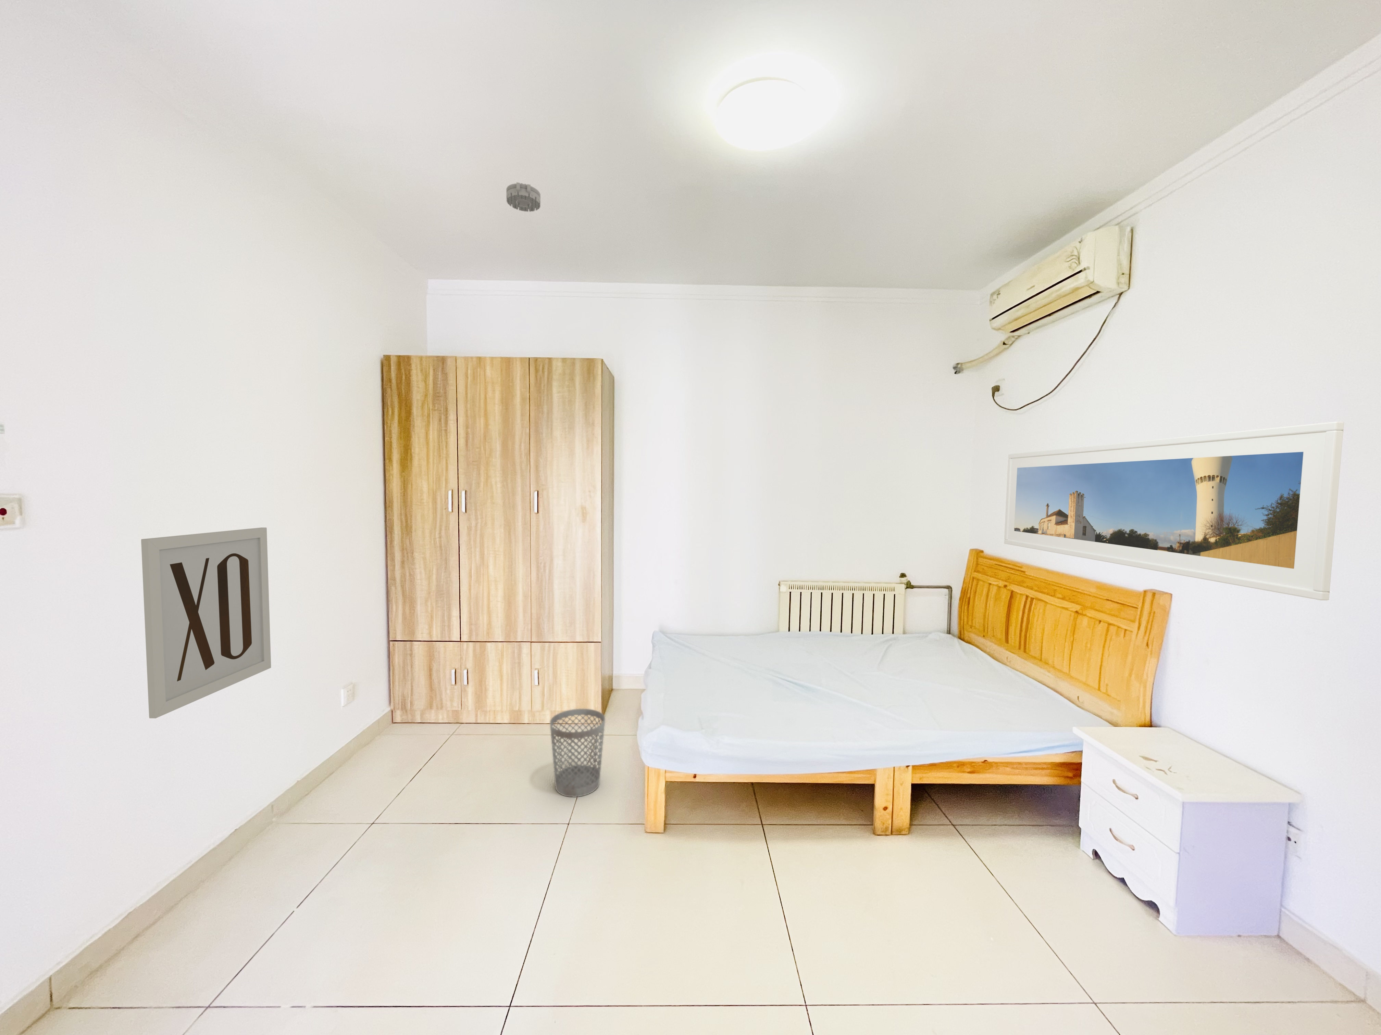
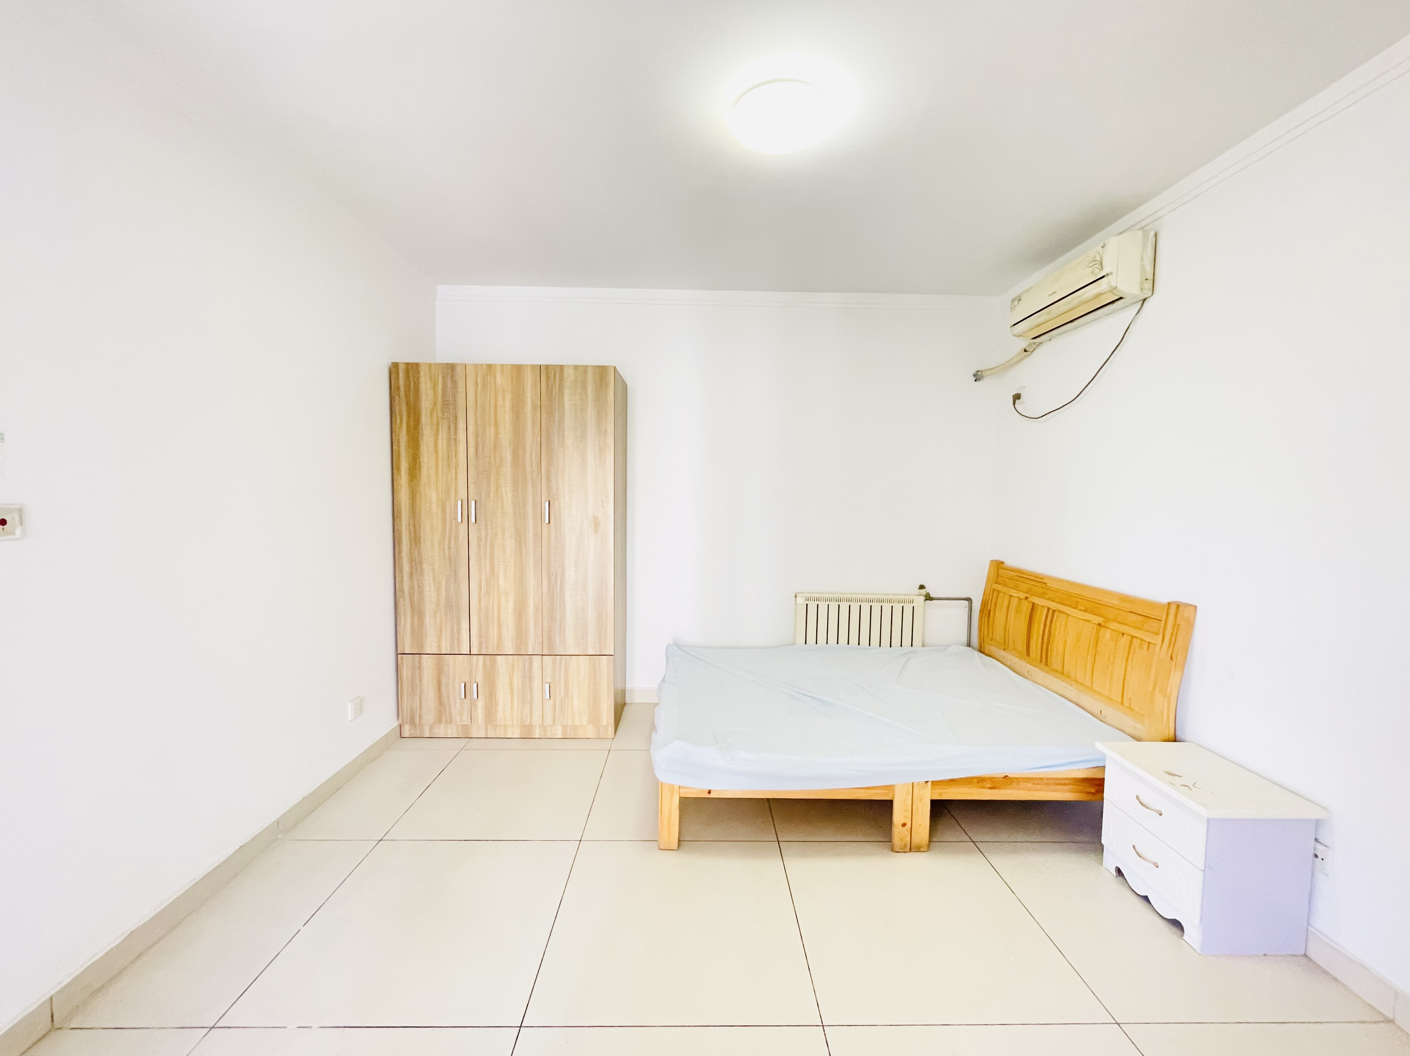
- smoke detector [506,182,540,212]
- wastebasket [550,709,606,798]
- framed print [1004,422,1344,600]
- wall art [140,527,272,719]
